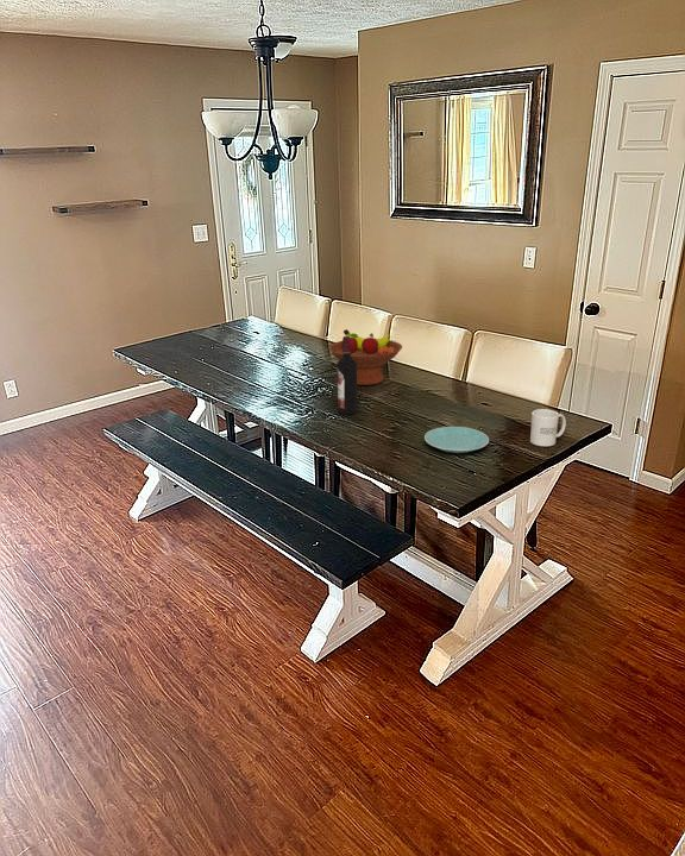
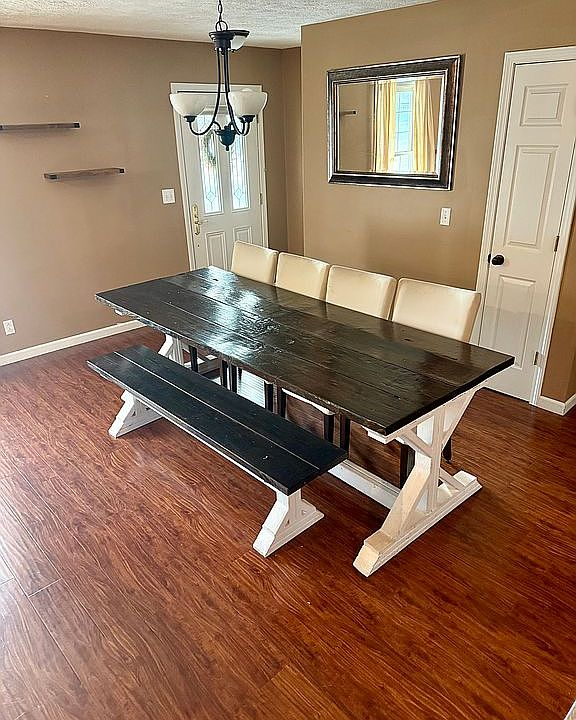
- wine bottle [335,335,359,416]
- plate [423,426,490,454]
- mug [529,408,567,447]
- fruit bowl [327,328,403,386]
